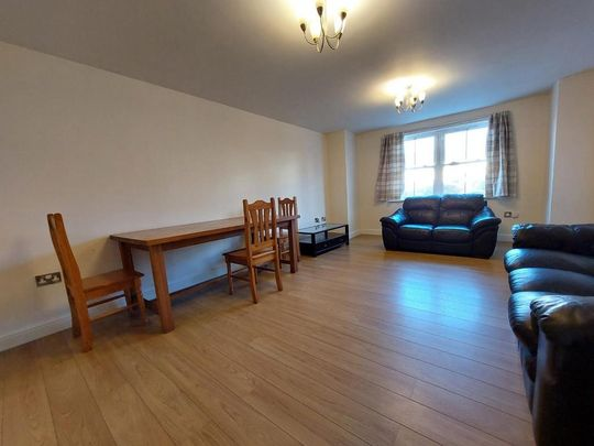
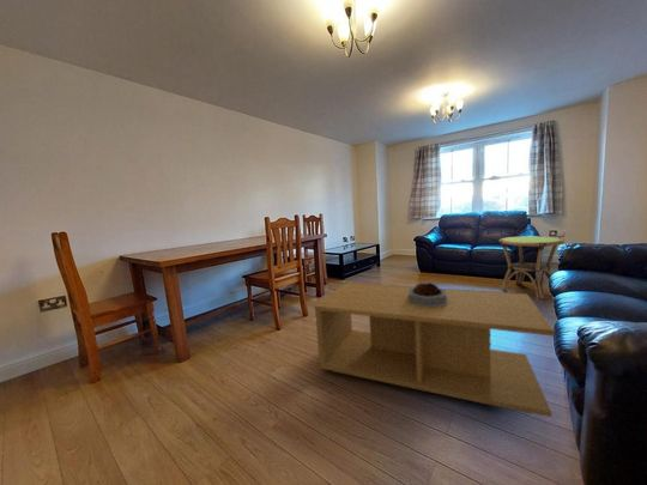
+ side table [498,235,566,299]
+ decorative bowl [409,281,447,307]
+ coffee table [314,281,556,418]
